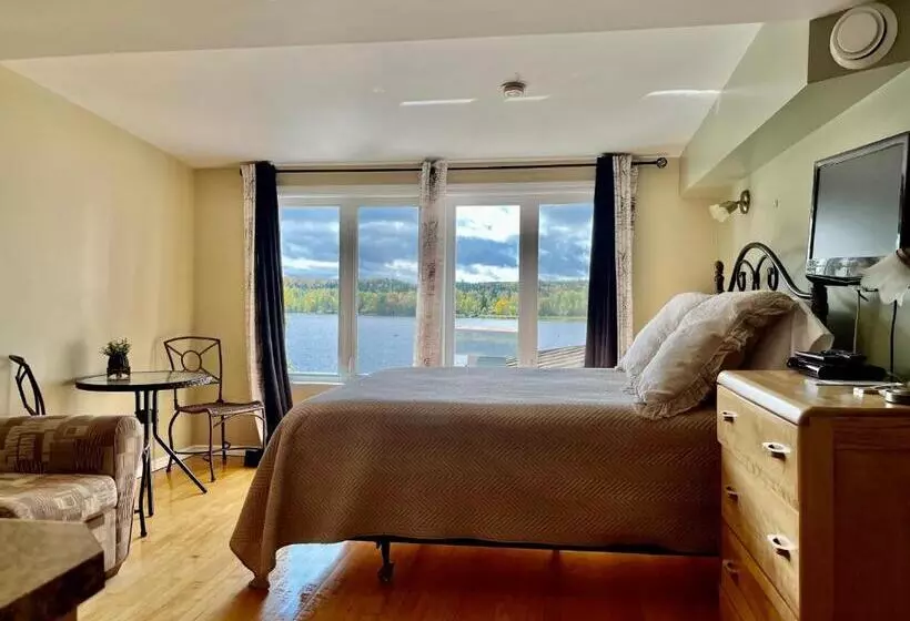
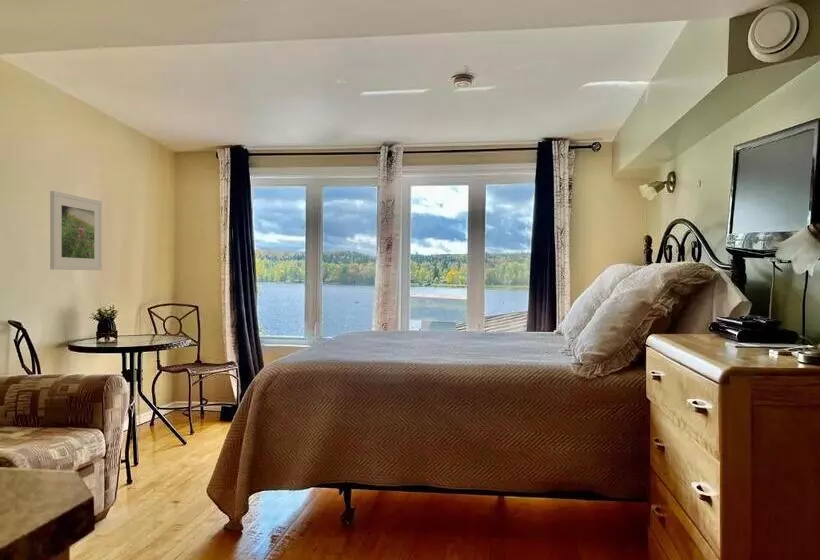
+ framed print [49,190,103,271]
